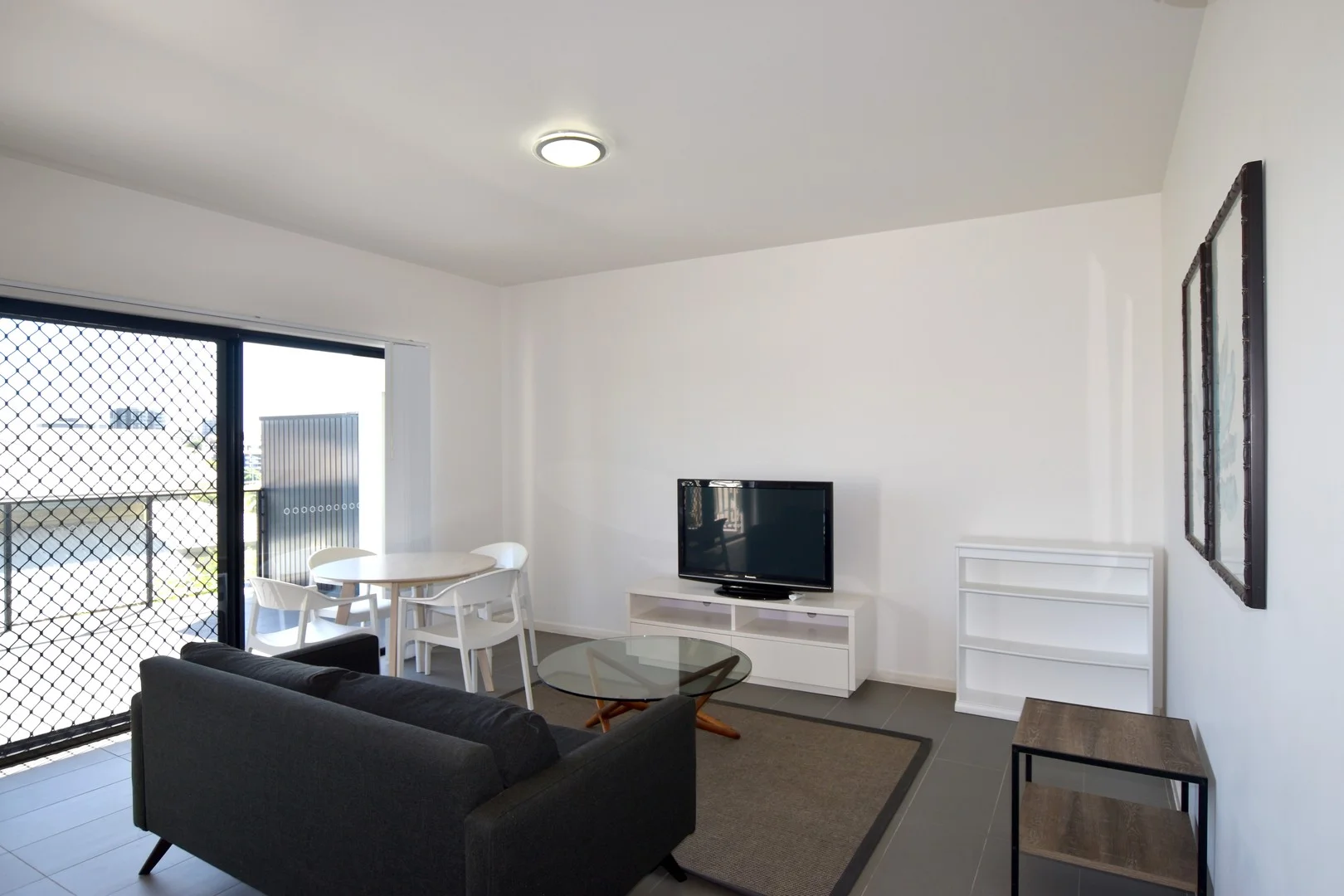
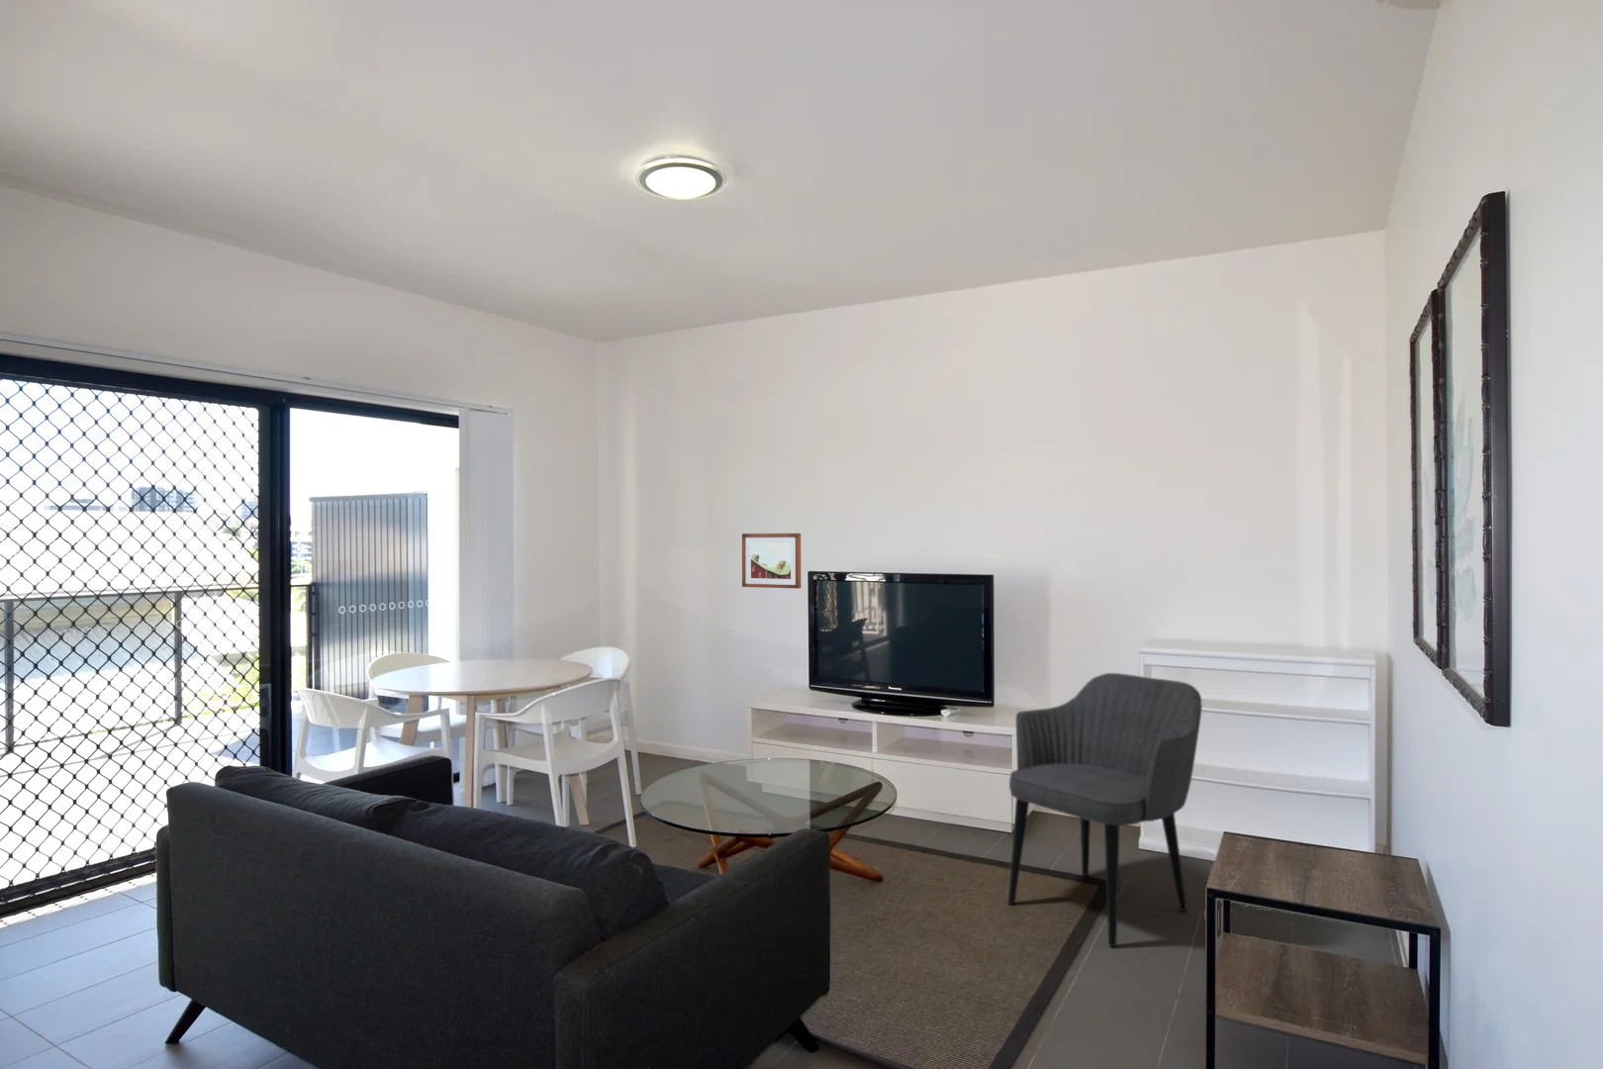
+ wall art [741,532,803,589]
+ armchair [1008,672,1203,947]
